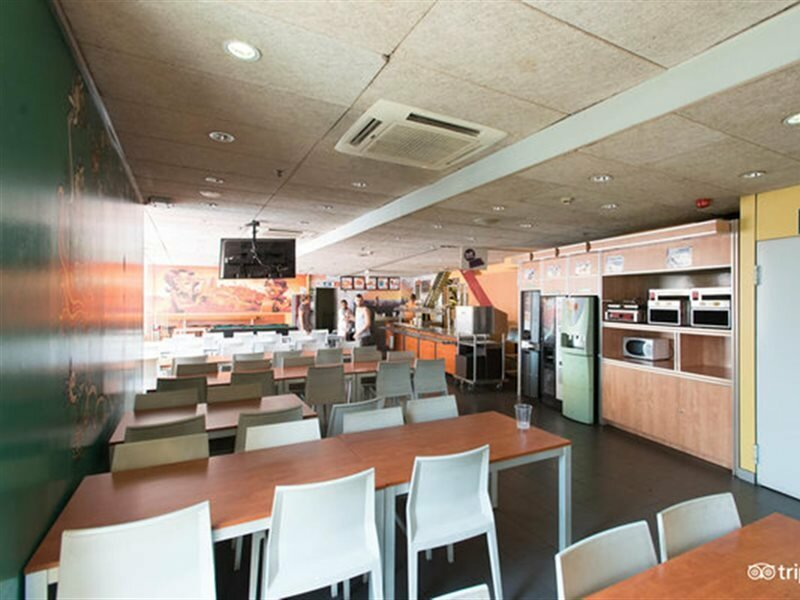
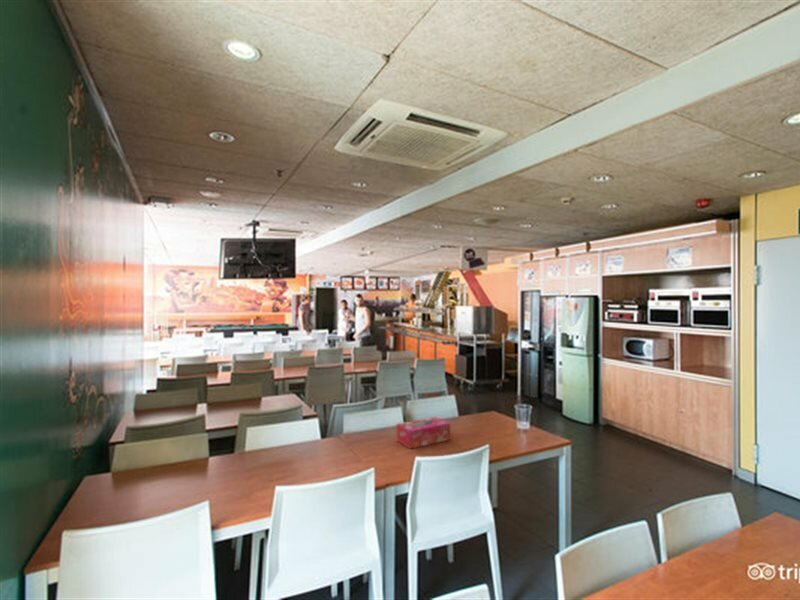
+ tissue box [395,416,451,450]
